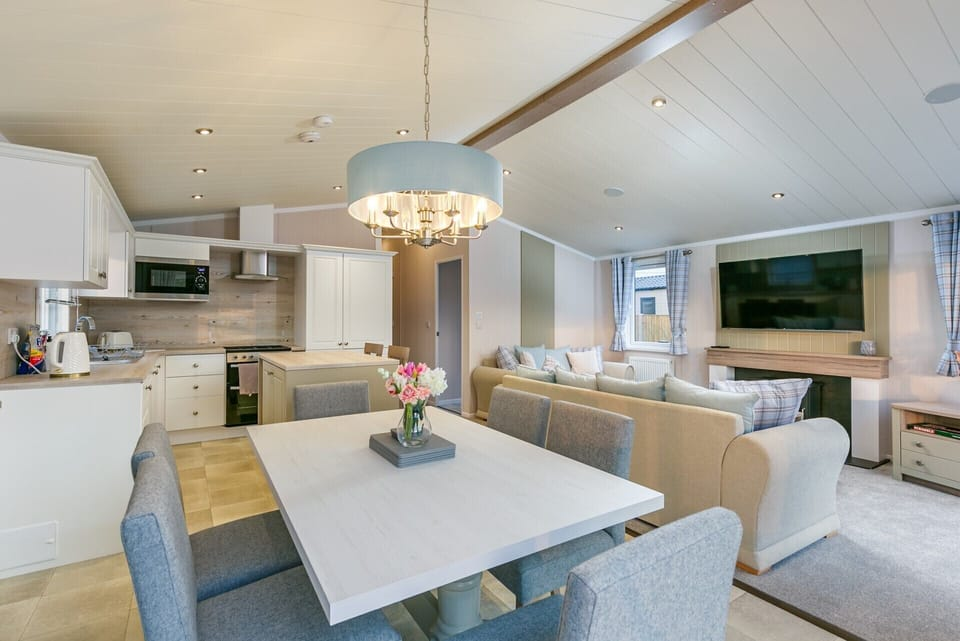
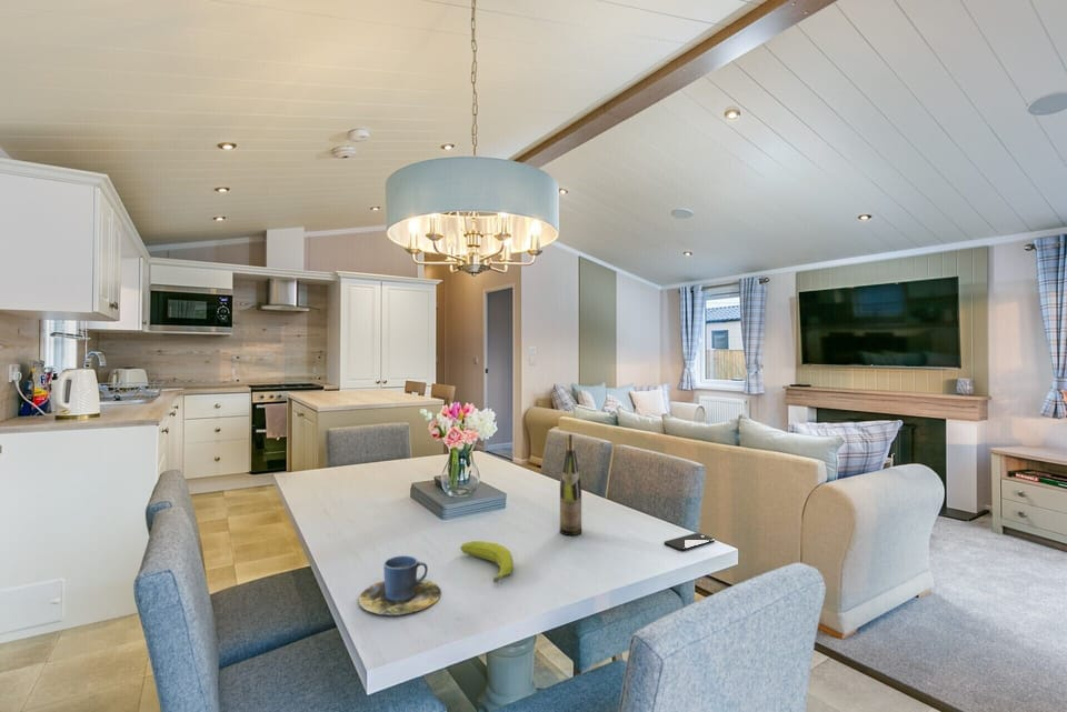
+ cup [358,554,442,616]
+ fruit [459,540,515,583]
+ wine bottle [559,433,582,536]
+ smartphone [664,532,716,553]
